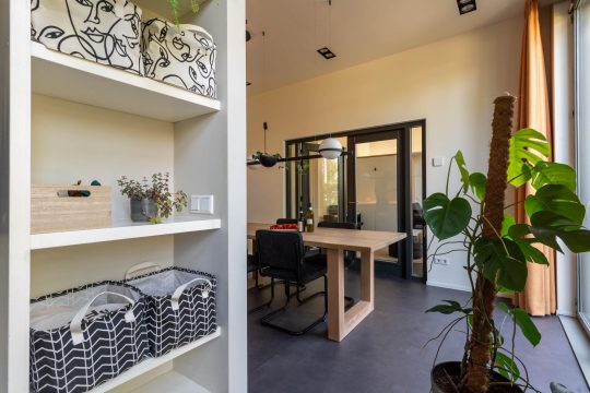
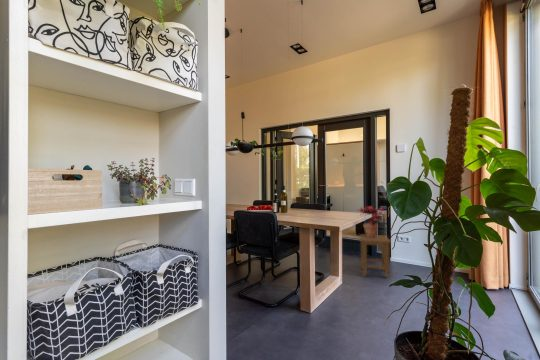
+ stool [358,233,392,280]
+ potted plant [355,204,388,237]
